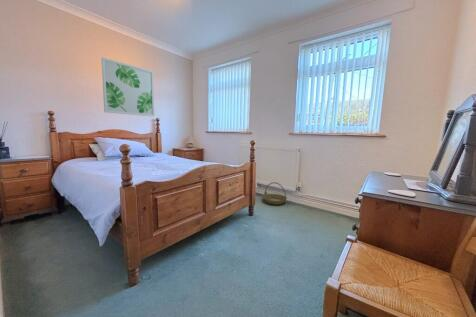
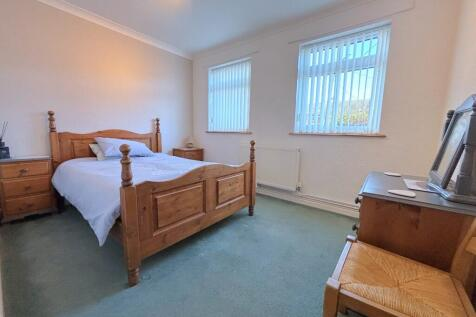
- wall art [100,56,155,117]
- basket [262,181,288,206]
